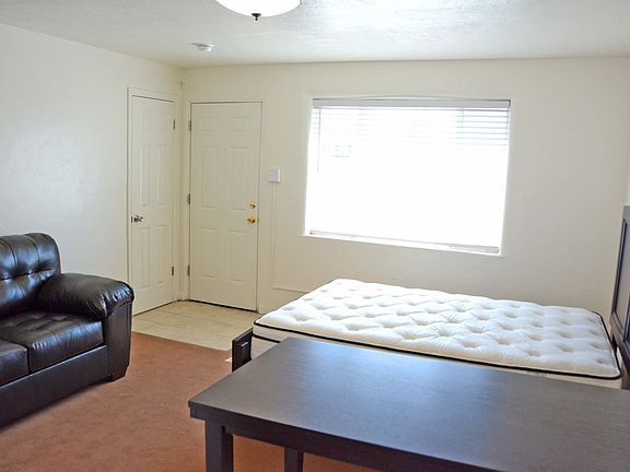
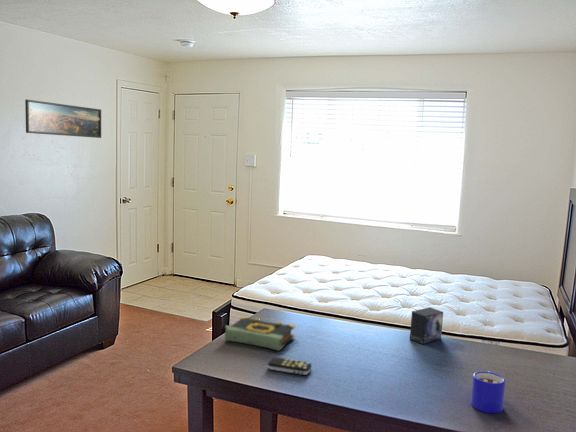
+ book [224,315,297,352]
+ remote control [267,356,313,376]
+ mug [470,370,506,414]
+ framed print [24,99,102,139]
+ small box [409,306,444,345]
